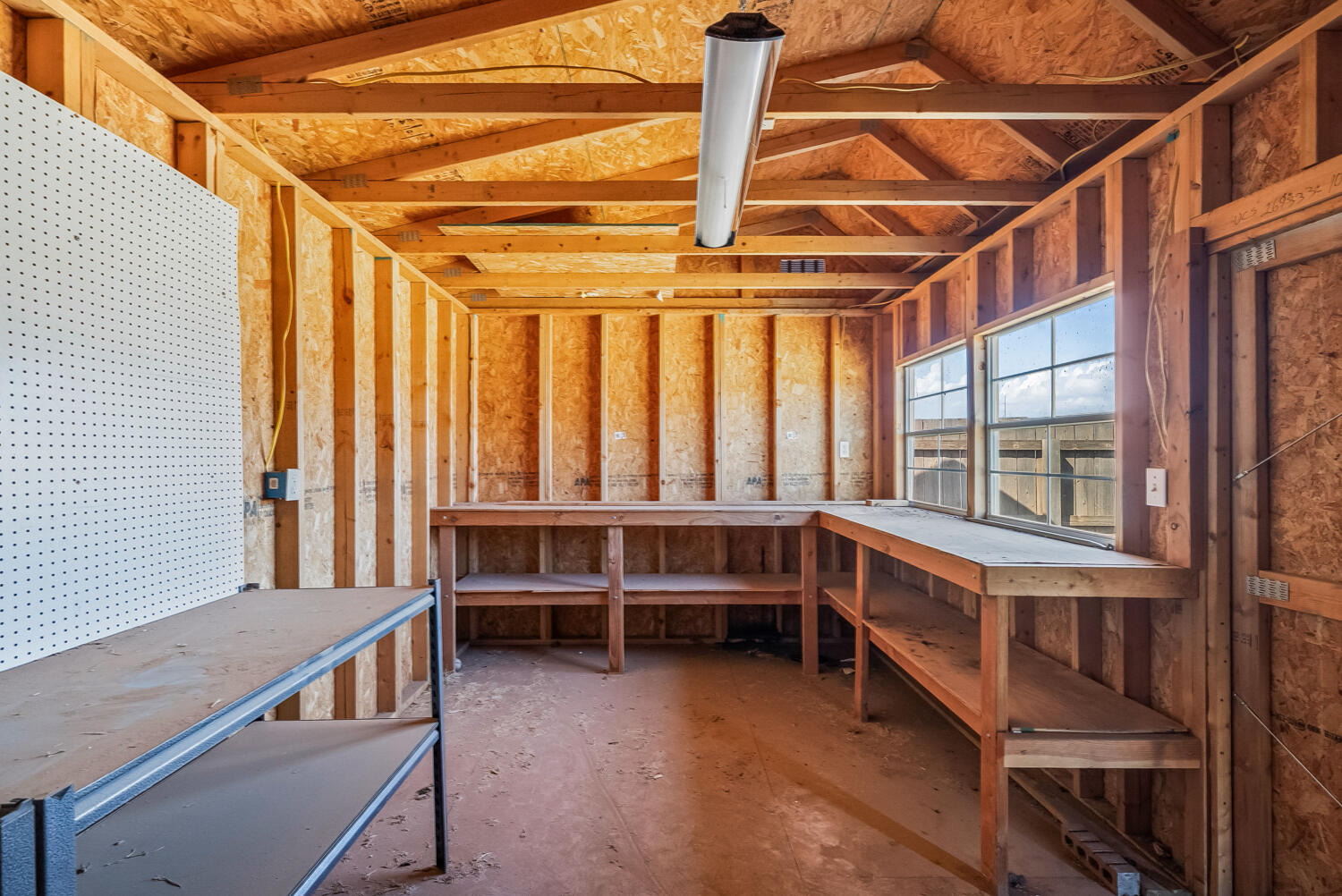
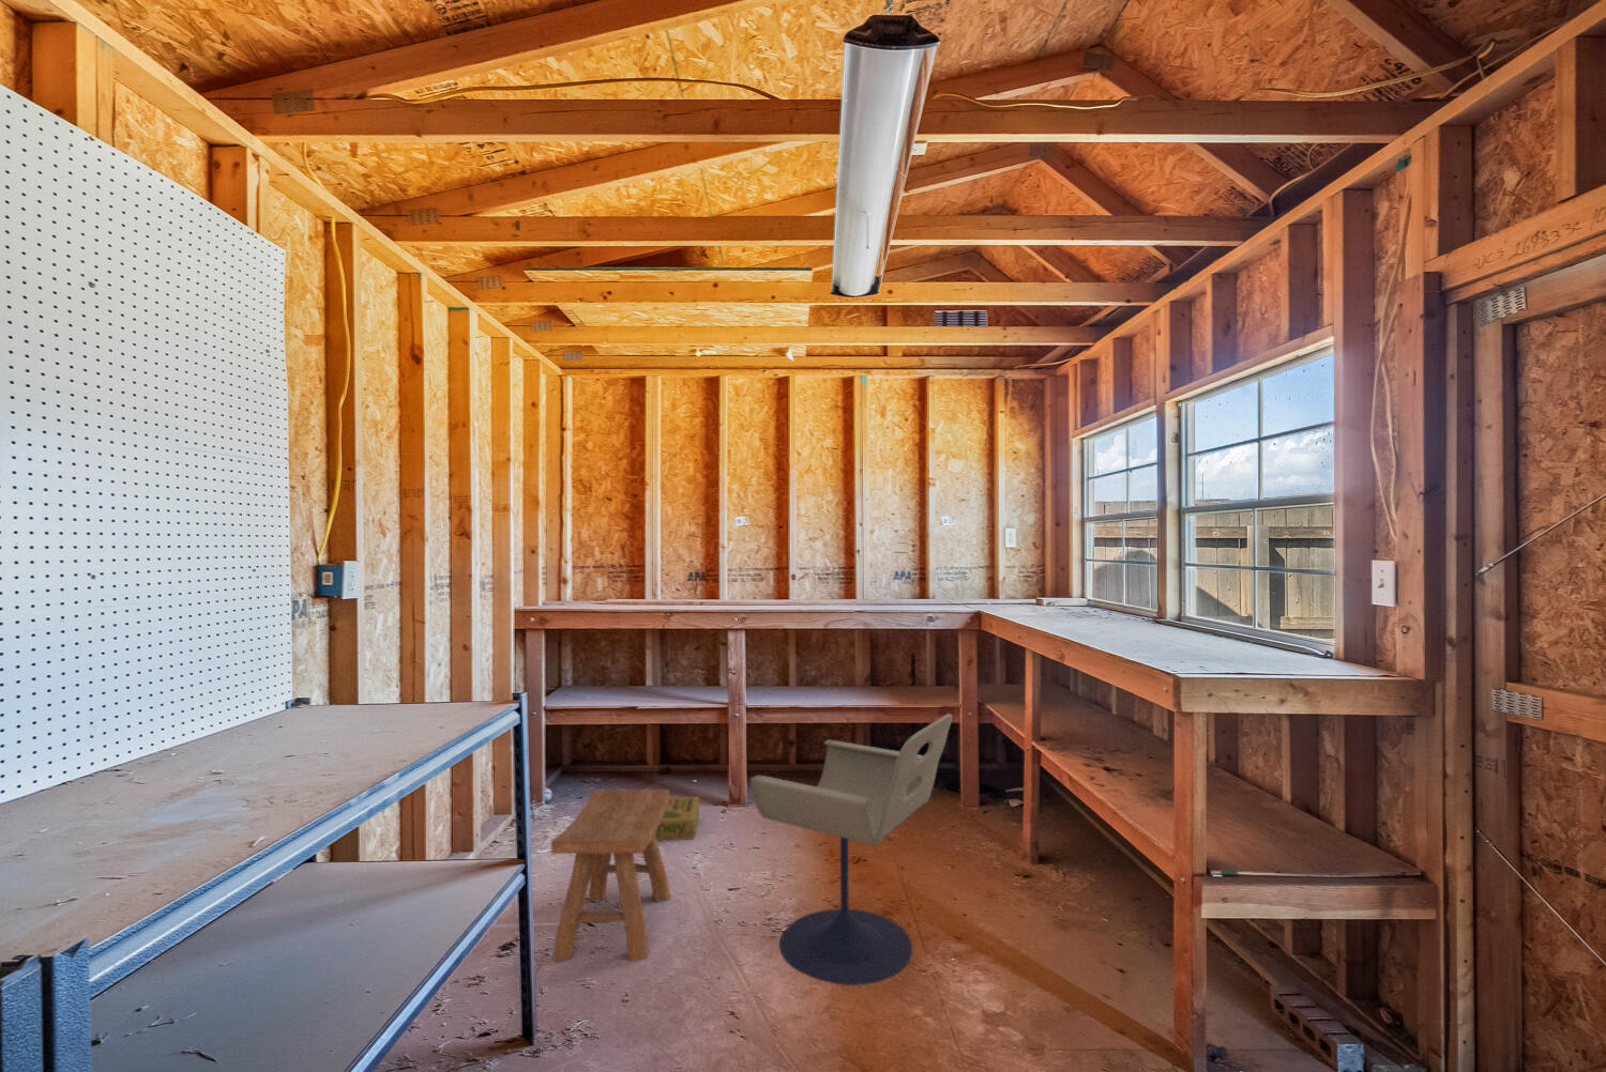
+ office chair [749,713,954,986]
+ stool [550,788,671,963]
+ cardboard box [656,796,700,841]
